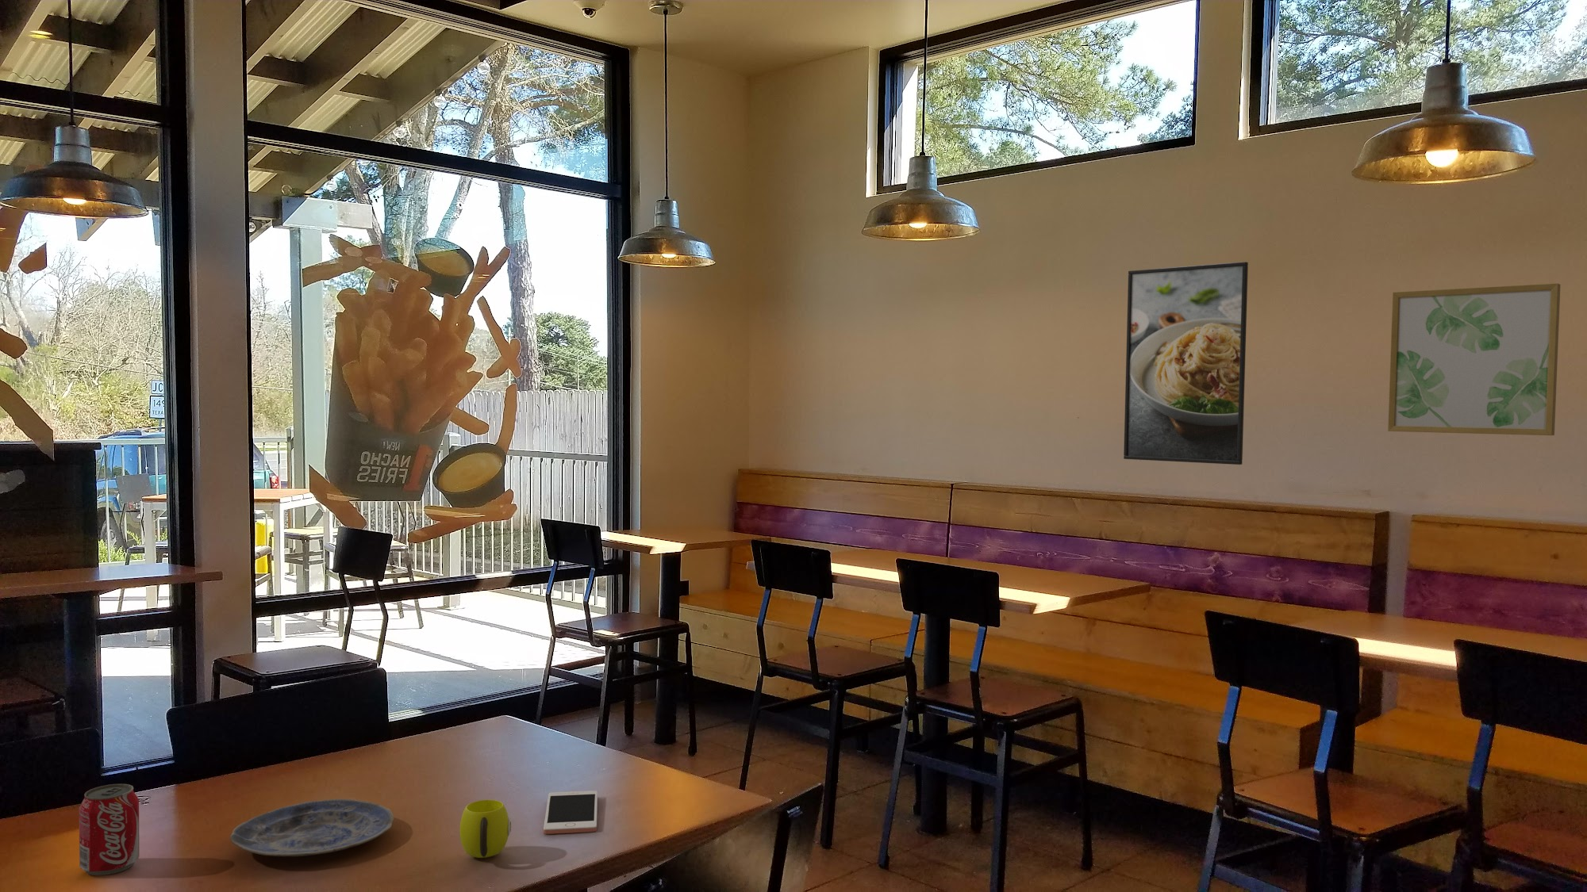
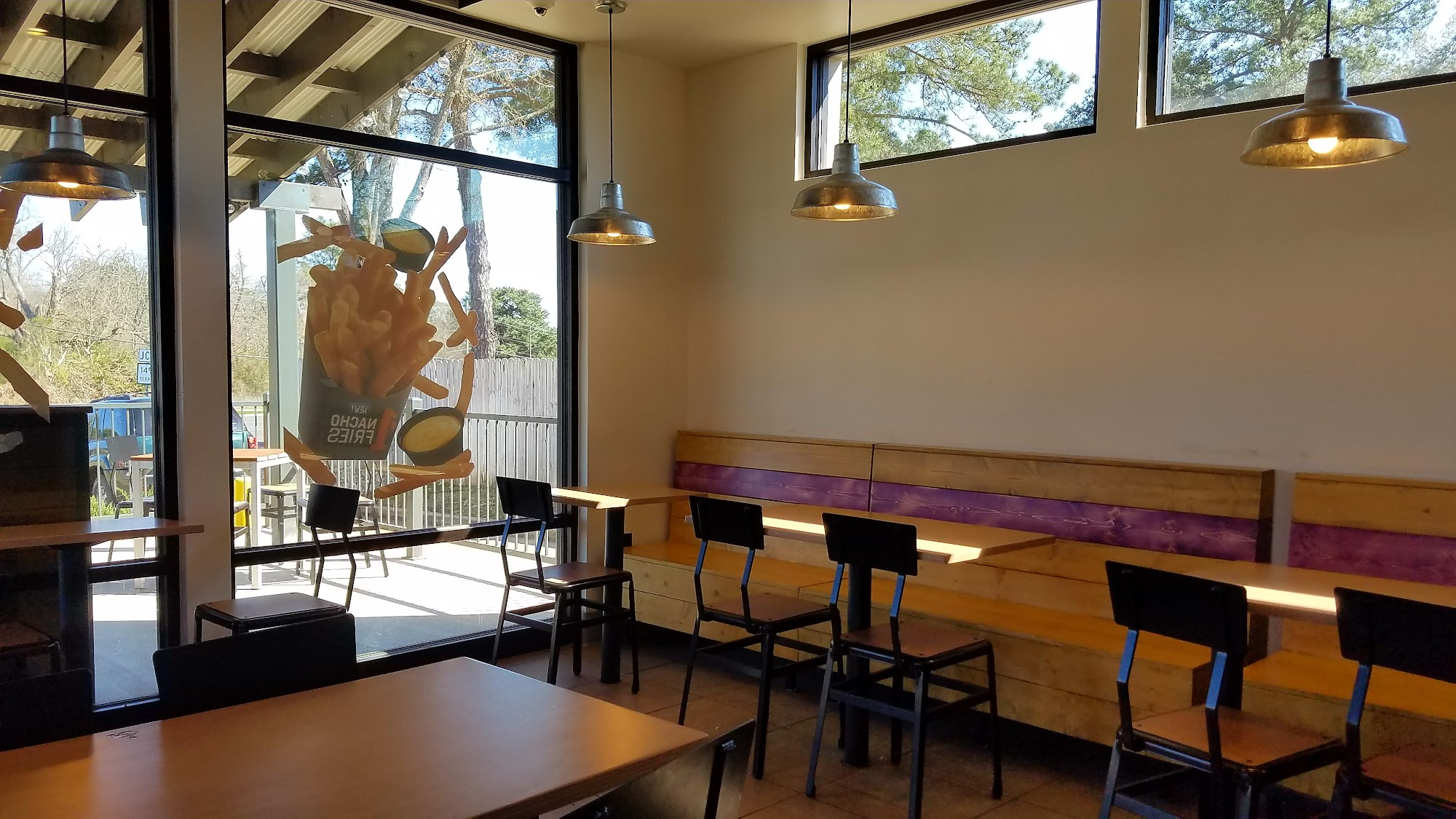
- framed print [1123,261,1249,465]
- wall art [1388,283,1562,436]
- cup [459,799,512,858]
- cell phone [543,790,598,835]
- beverage can [78,783,141,876]
- plate [229,798,396,857]
